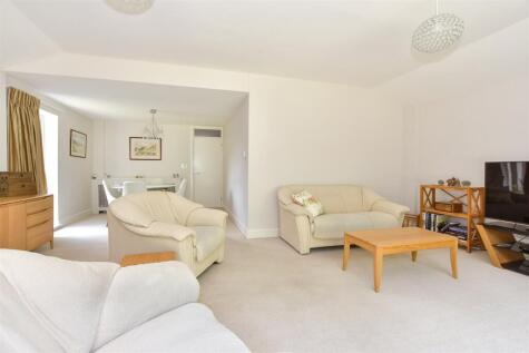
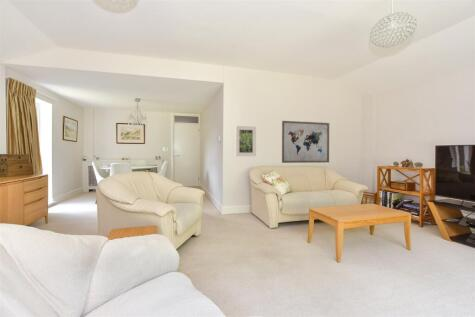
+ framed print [235,125,257,157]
+ wall art [281,120,330,164]
